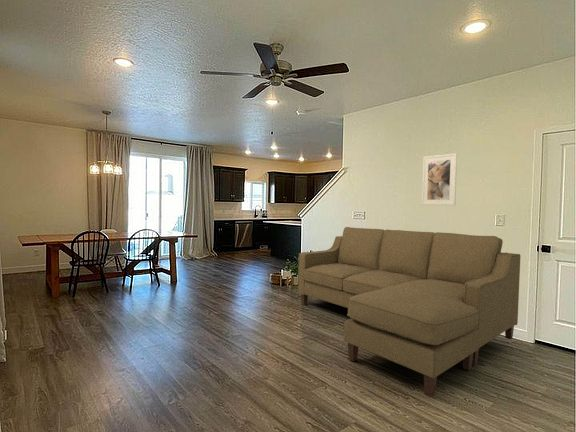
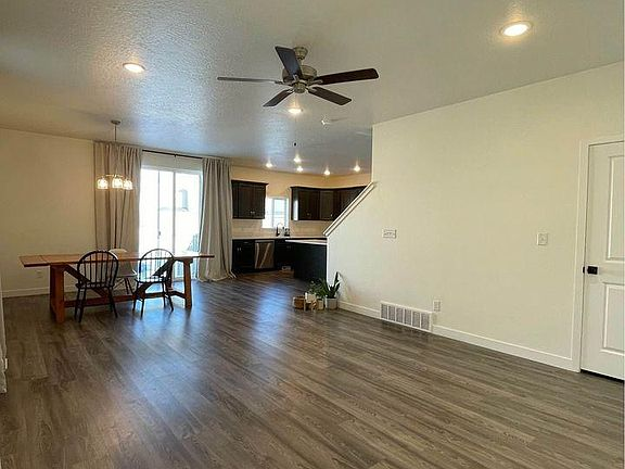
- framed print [421,152,458,206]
- sofa [297,226,522,398]
